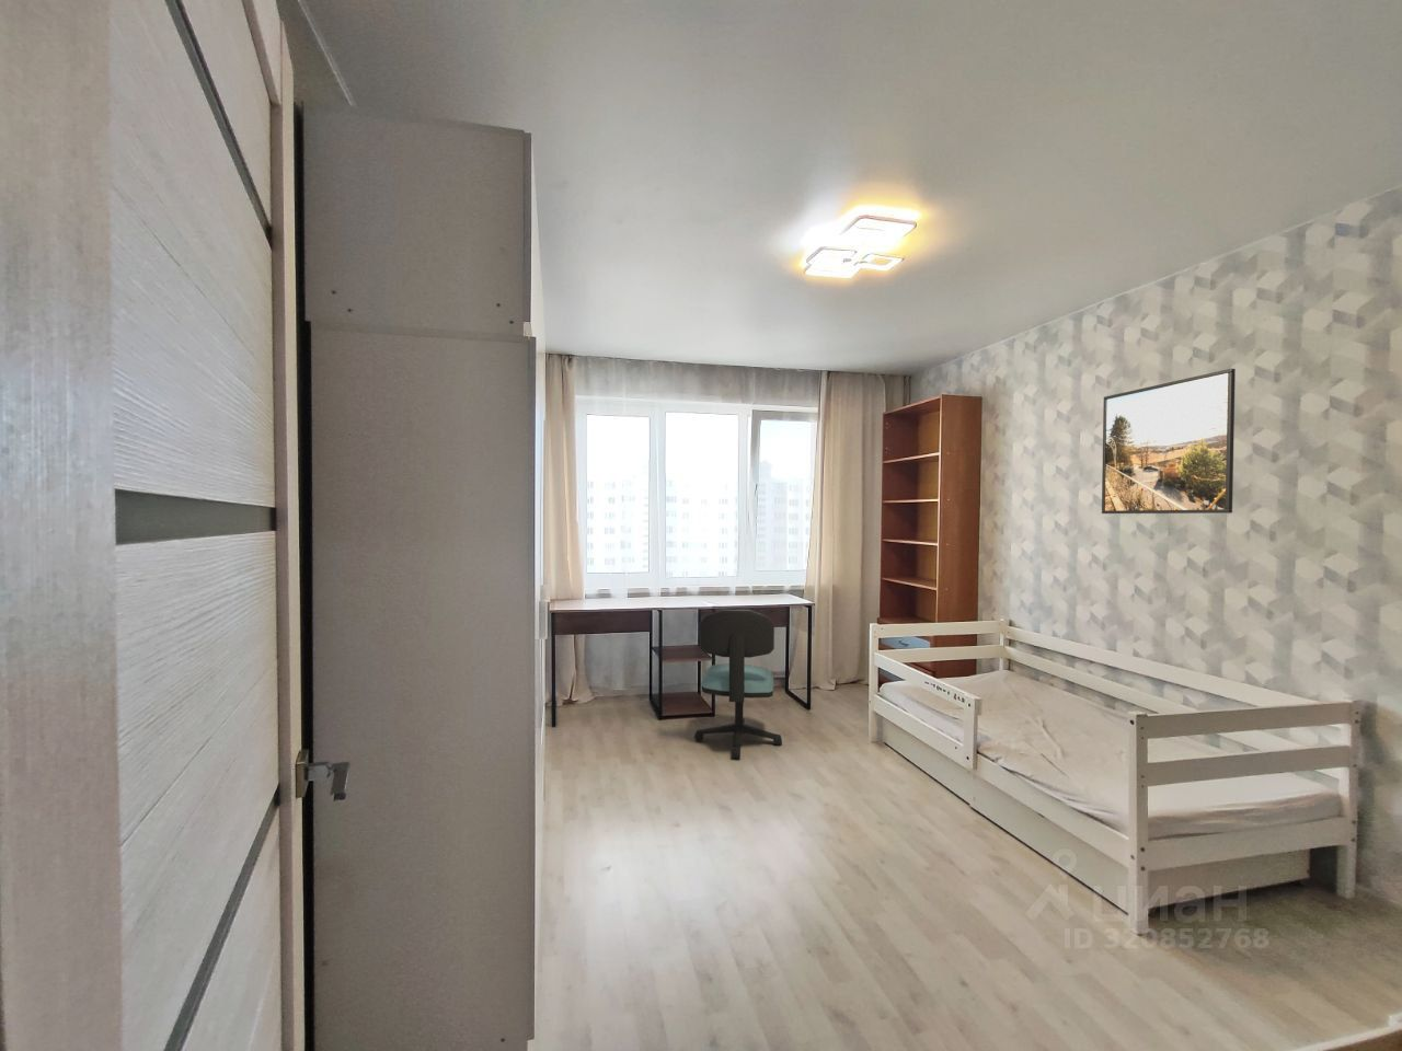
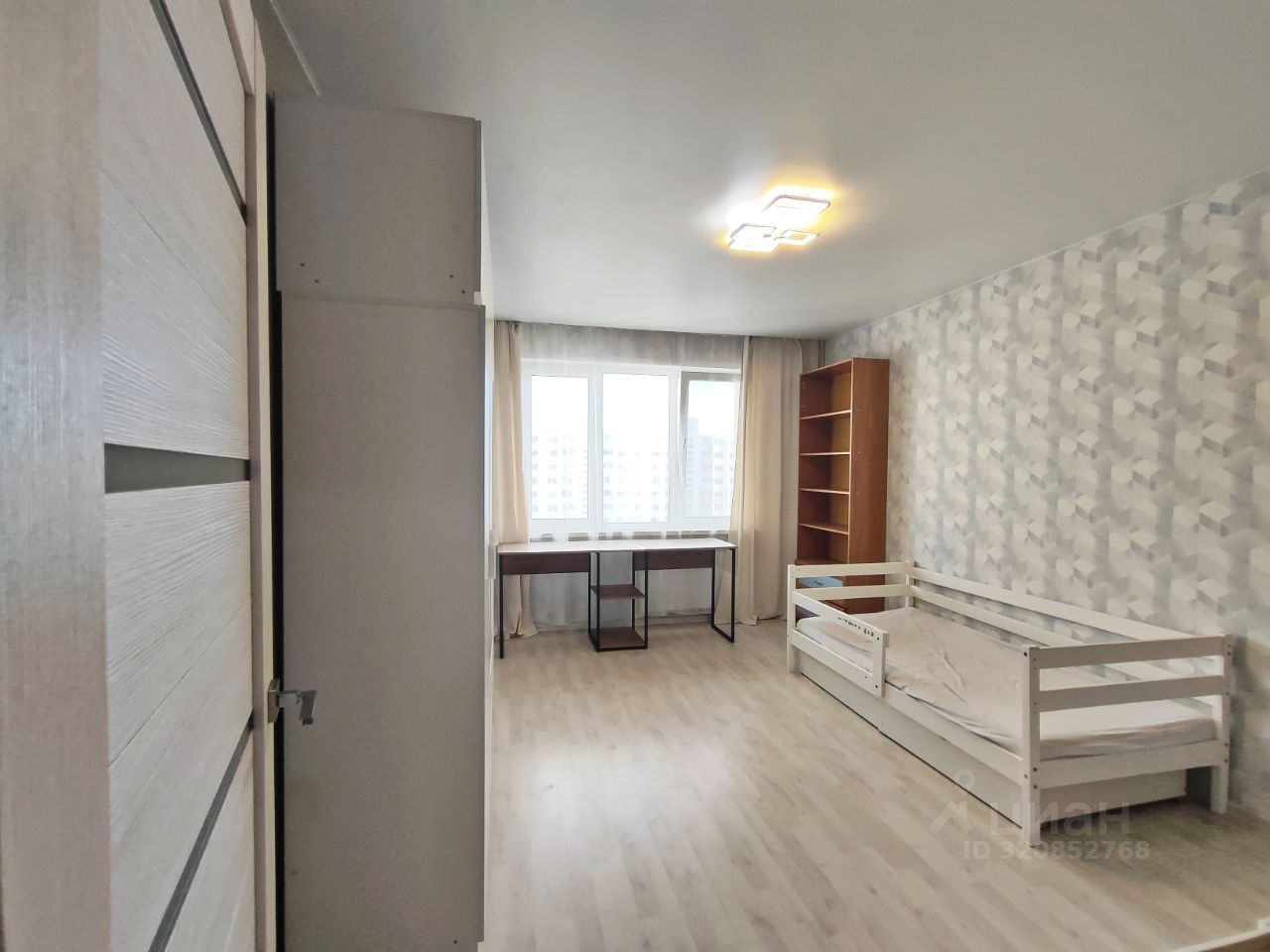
- office chair [693,608,783,760]
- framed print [1101,368,1236,514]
